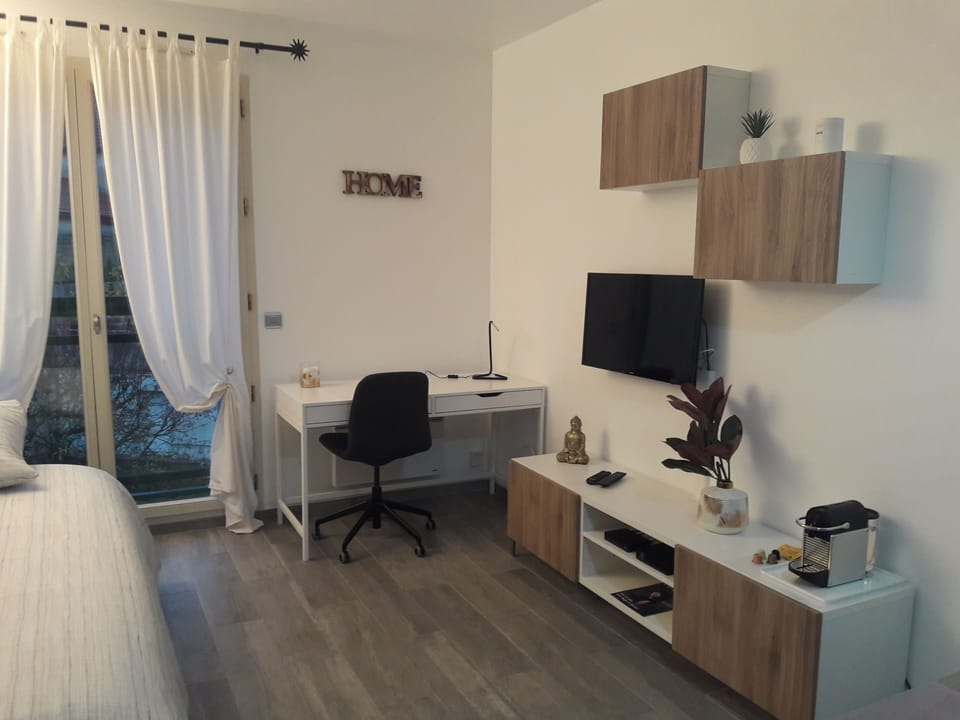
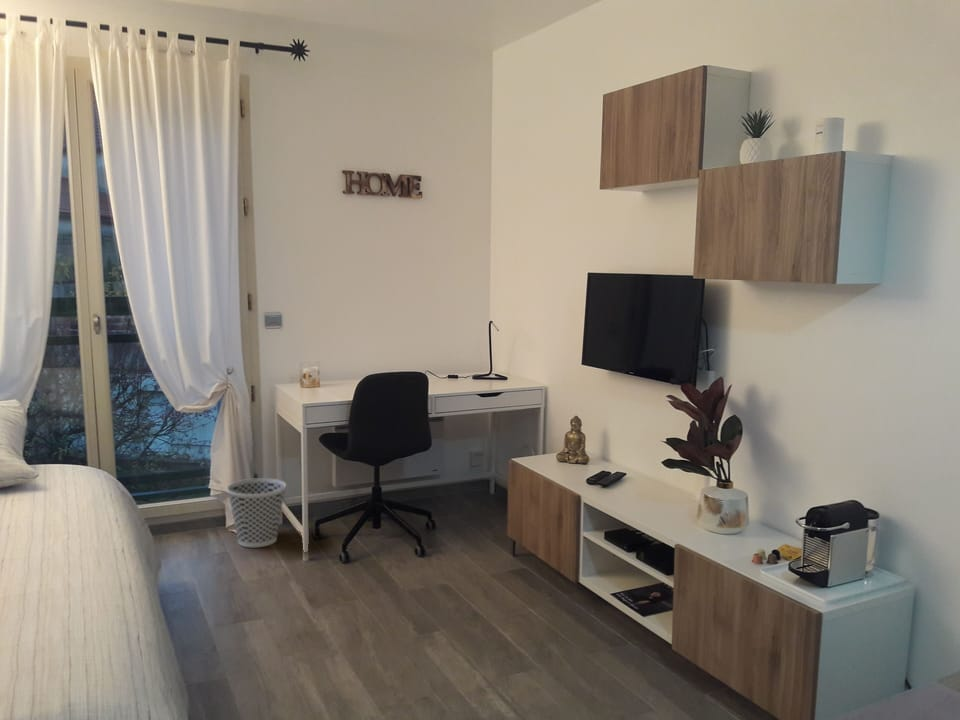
+ wastebasket [225,477,287,548]
